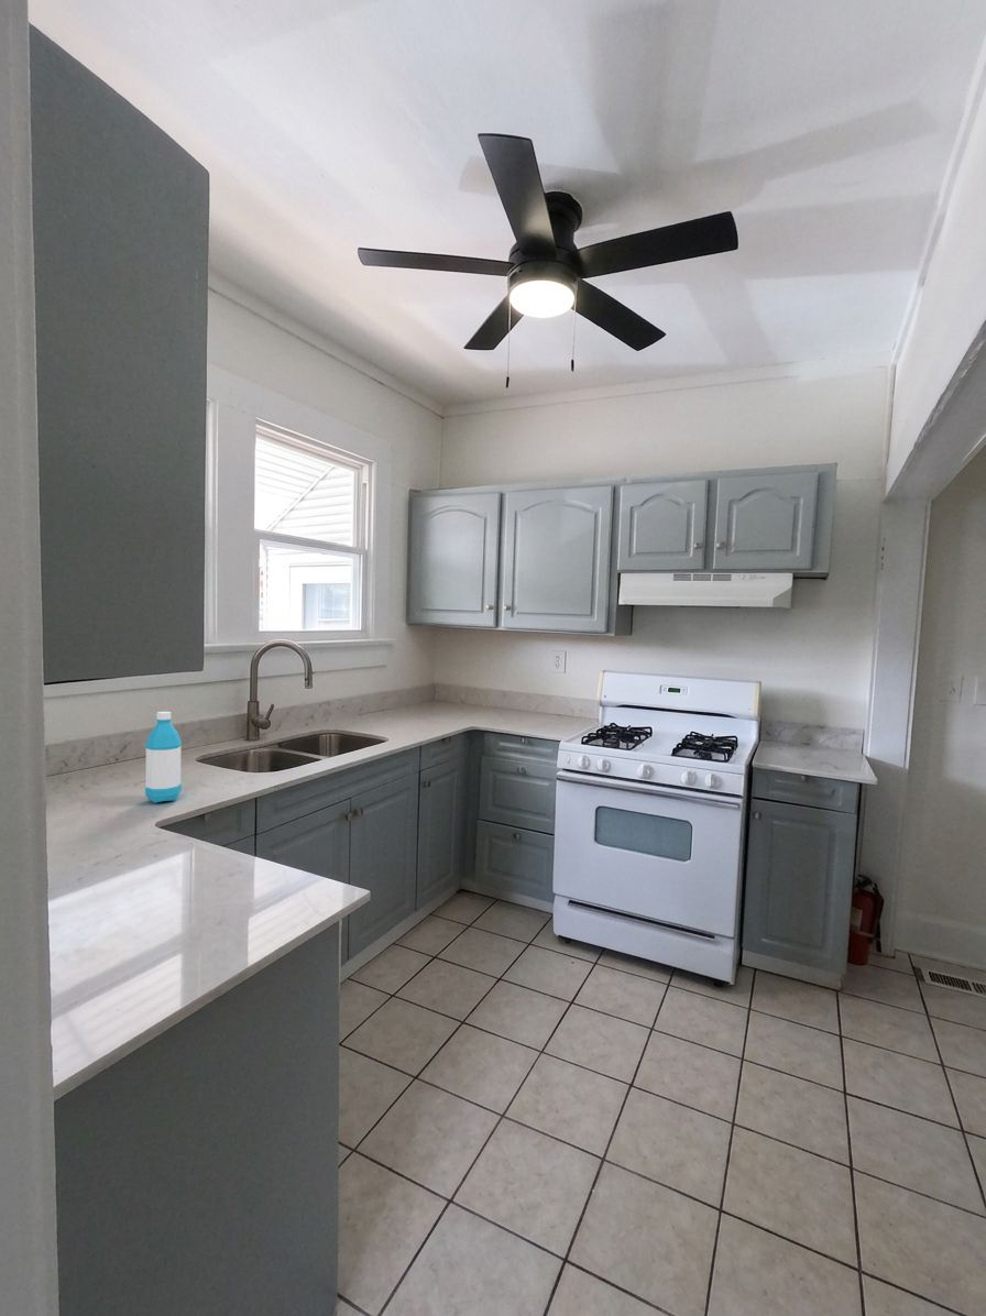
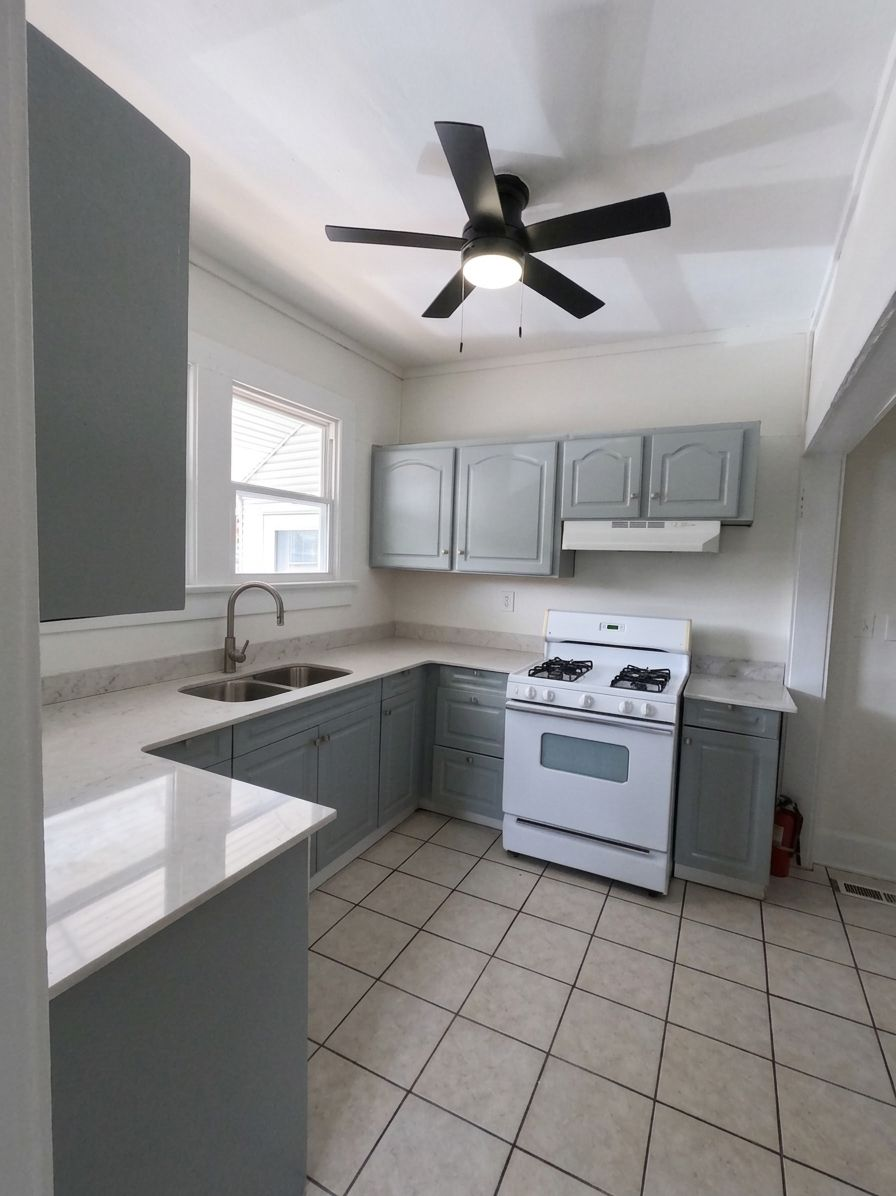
- water bottle [144,711,183,803]
